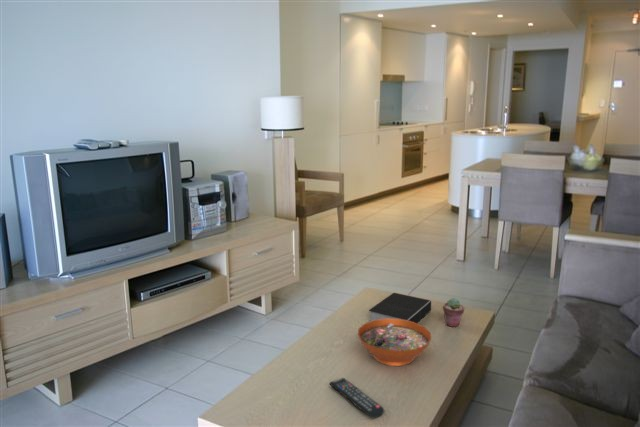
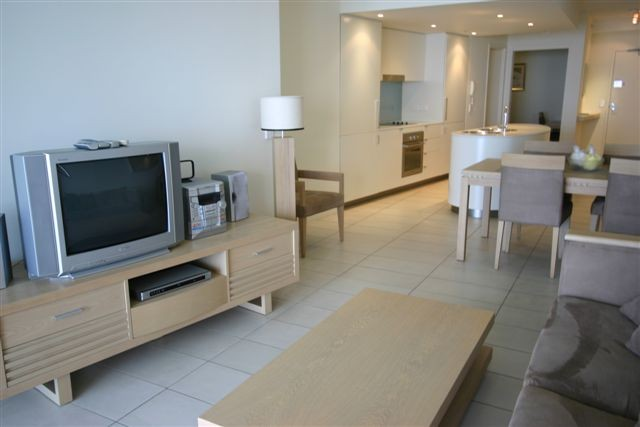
- decorative bowl [357,319,432,367]
- book [368,292,432,324]
- potted succulent [442,297,465,328]
- remote control [328,377,385,419]
